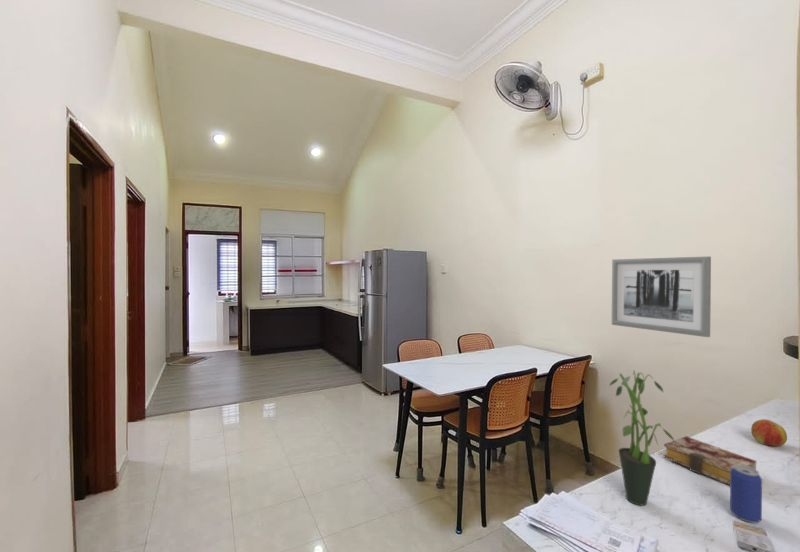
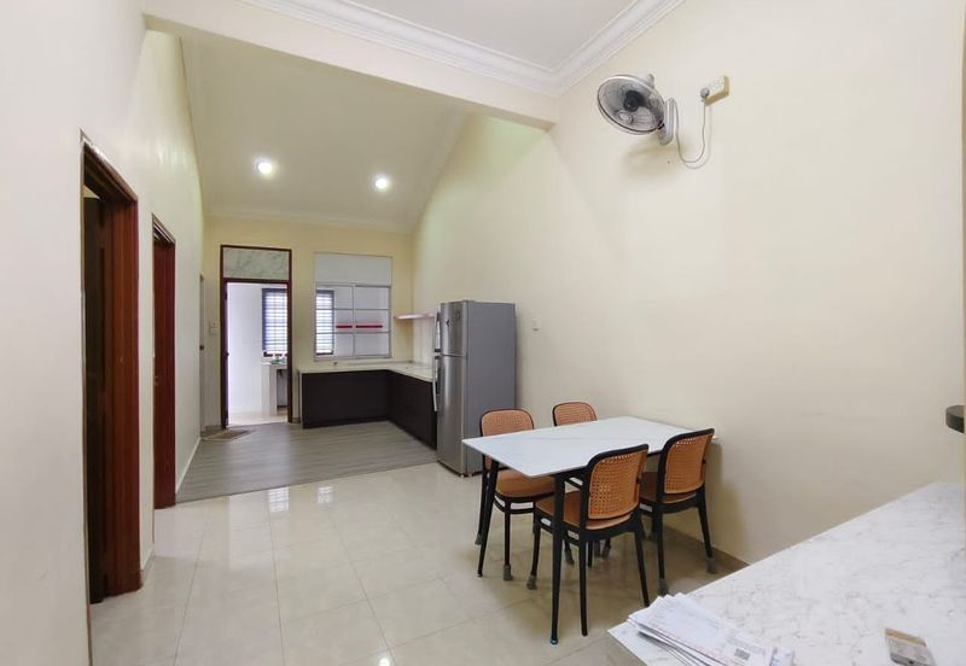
- beverage can [729,464,763,524]
- wall art [611,256,712,338]
- book [663,435,758,486]
- potted plant [609,369,675,507]
- apple [750,418,788,447]
